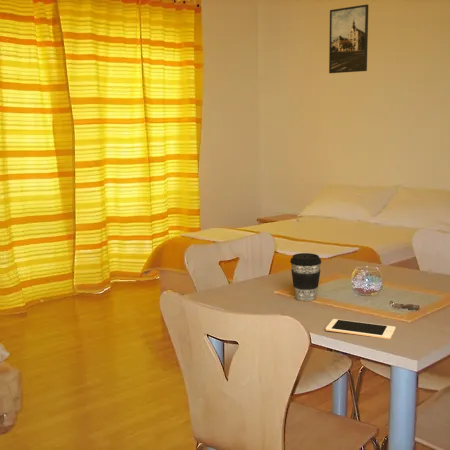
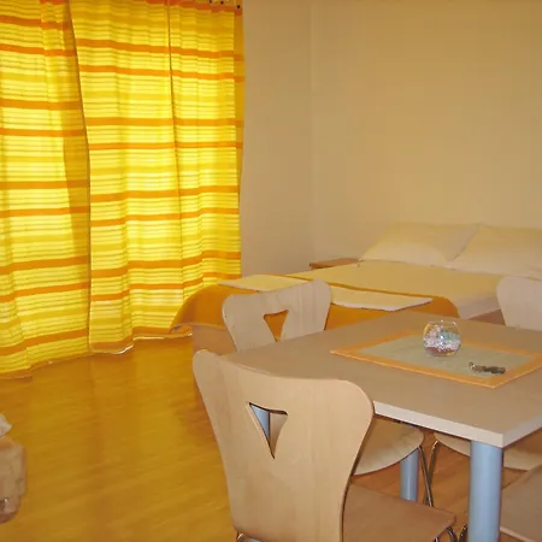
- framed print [328,4,369,74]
- cell phone [325,318,397,340]
- coffee cup [289,252,322,302]
